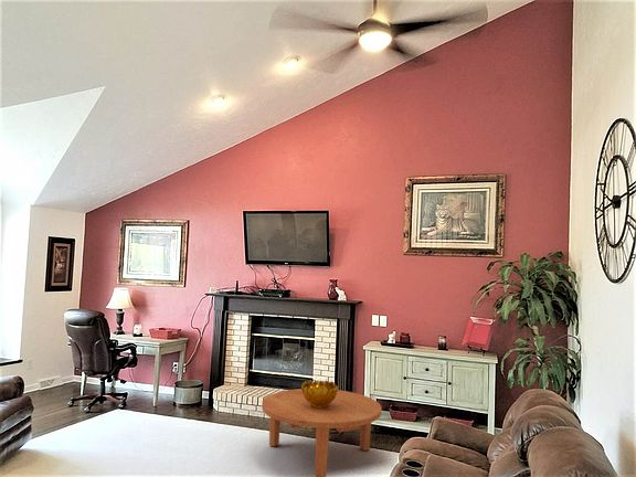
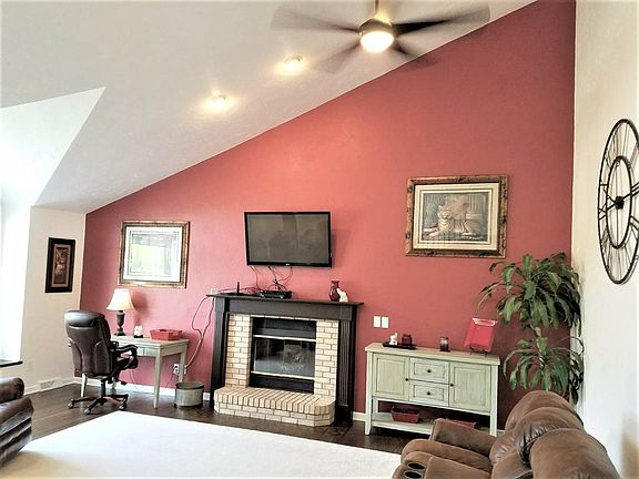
- decorative bowl [300,379,339,410]
- coffee table [261,388,383,477]
